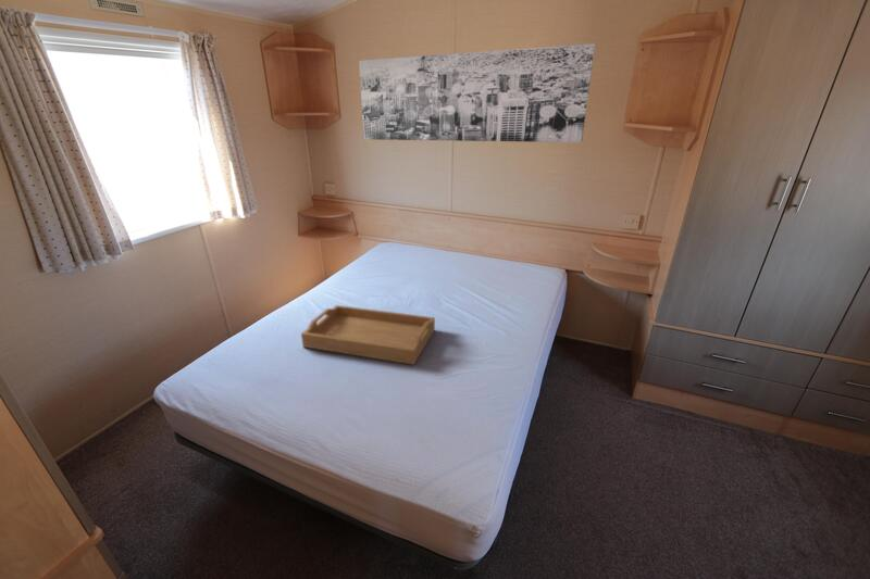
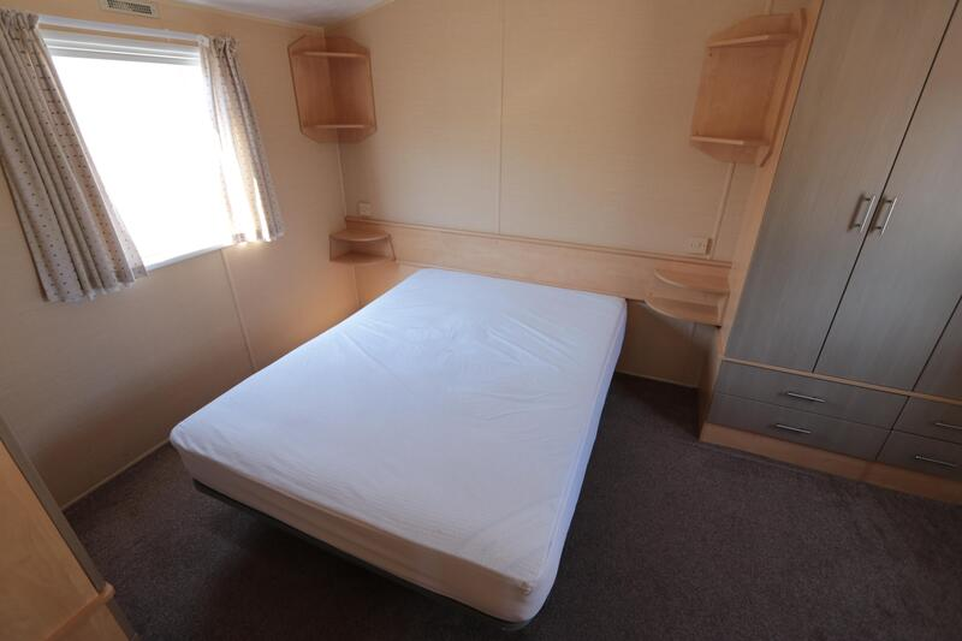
- wall art [358,42,596,143]
- serving tray [300,304,436,366]
